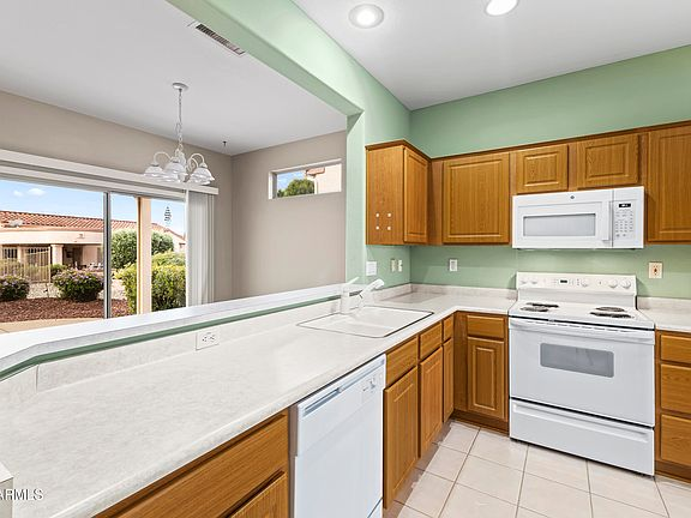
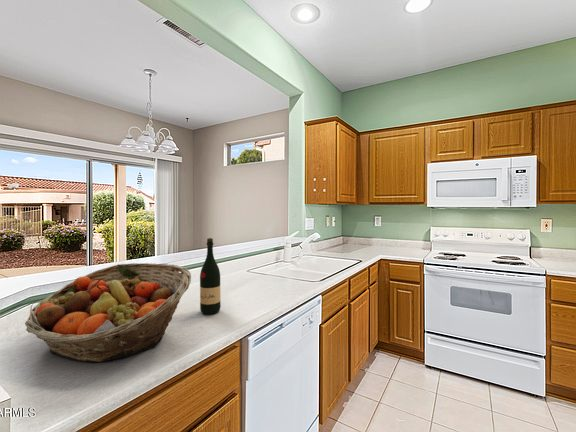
+ wine bottle [199,237,222,315]
+ fruit basket [24,262,192,363]
